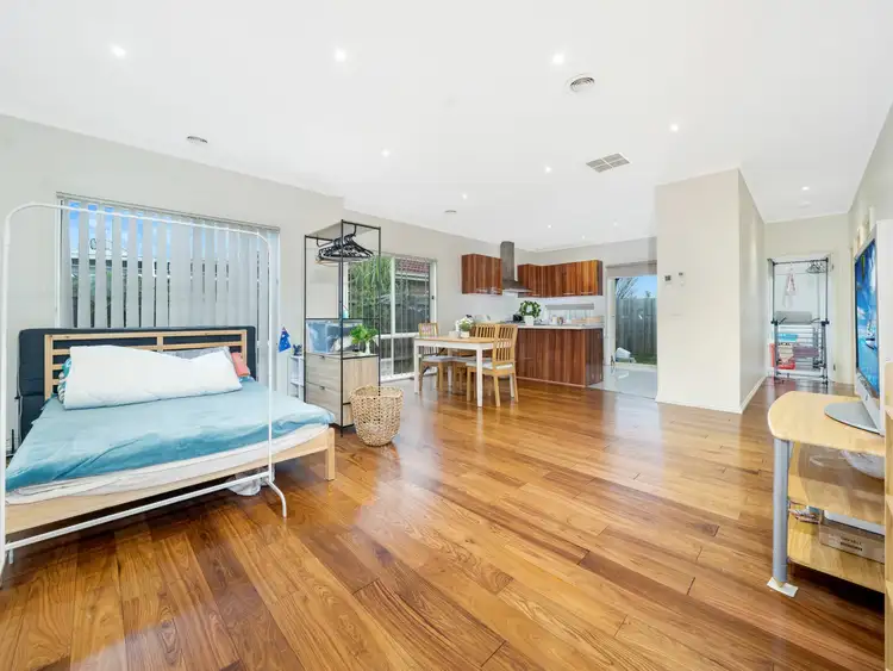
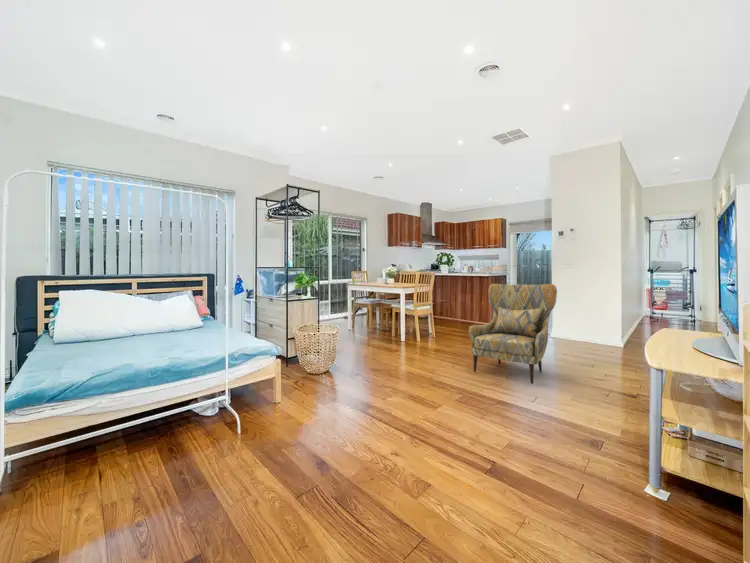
+ armchair [468,283,558,385]
